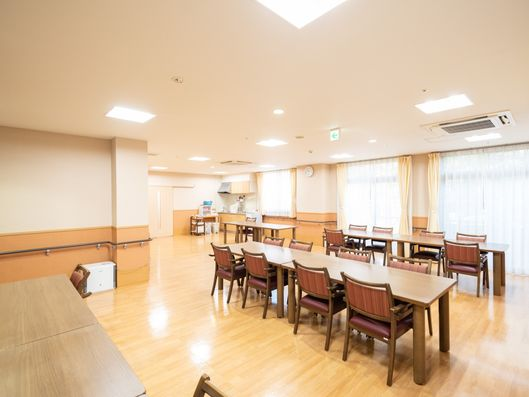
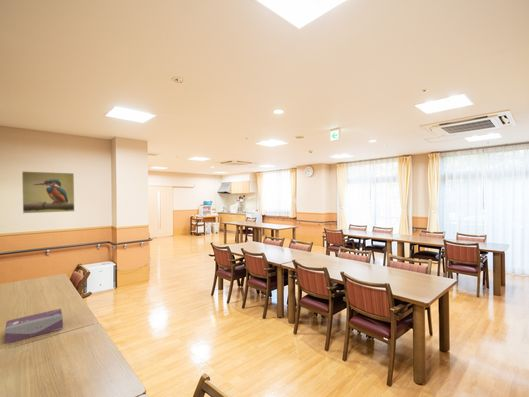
+ tissue box [4,308,64,345]
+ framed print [21,170,75,214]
